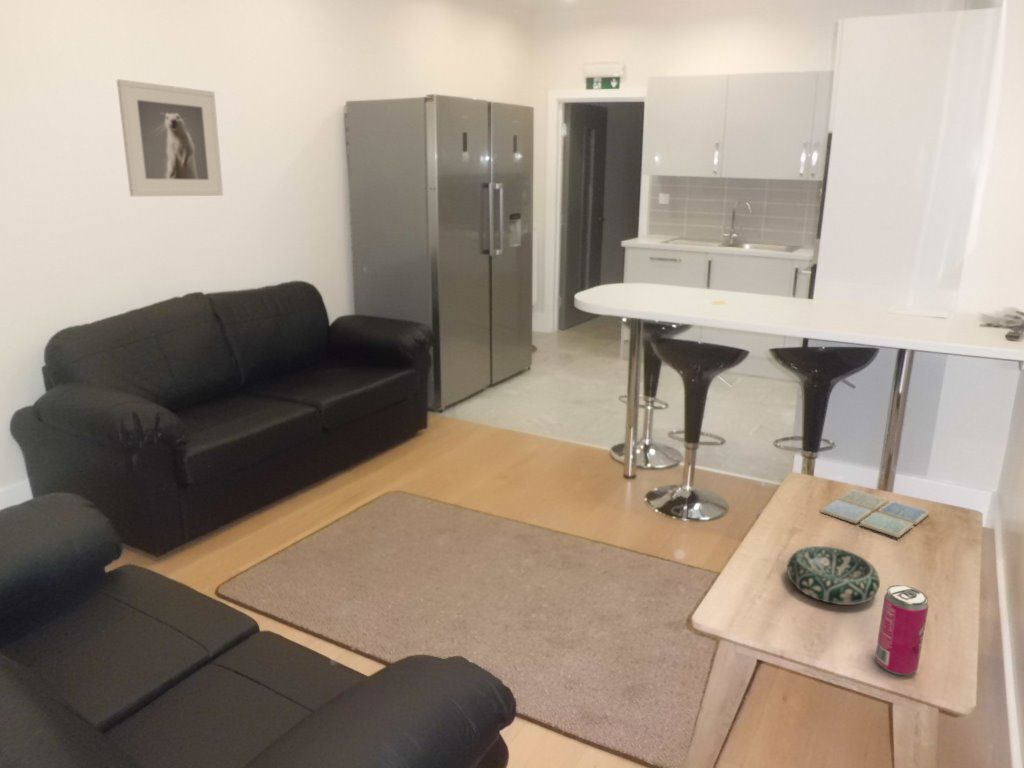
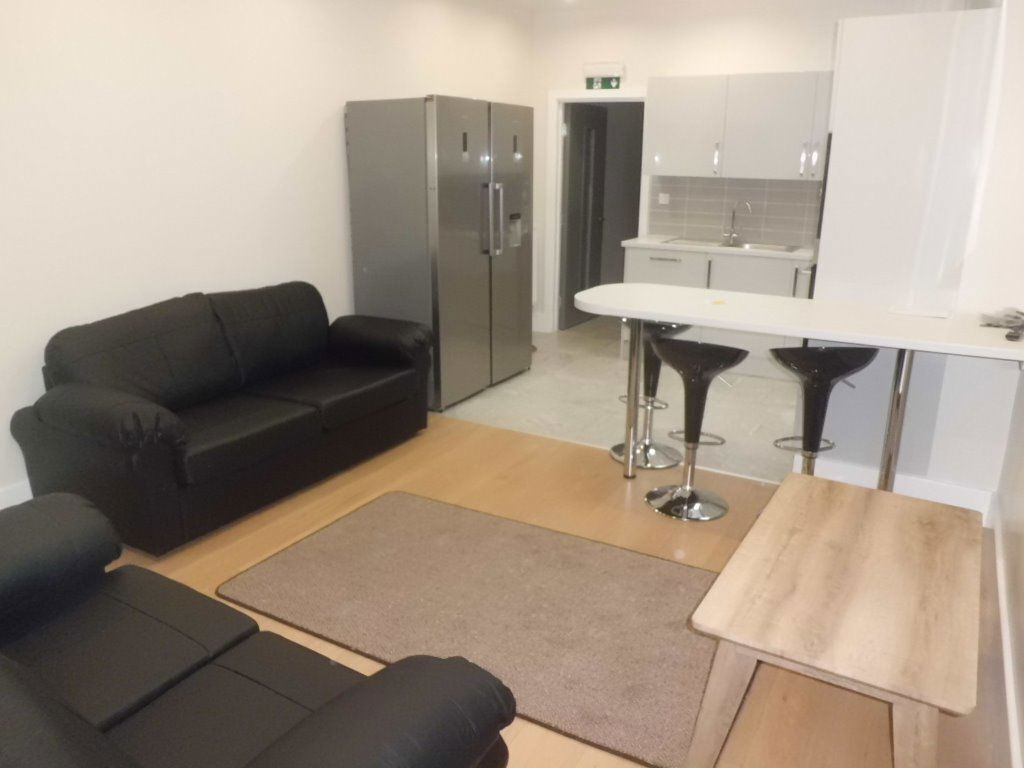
- drink coaster [819,488,931,539]
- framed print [116,78,224,197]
- beverage can [874,584,929,676]
- decorative bowl [786,545,881,606]
